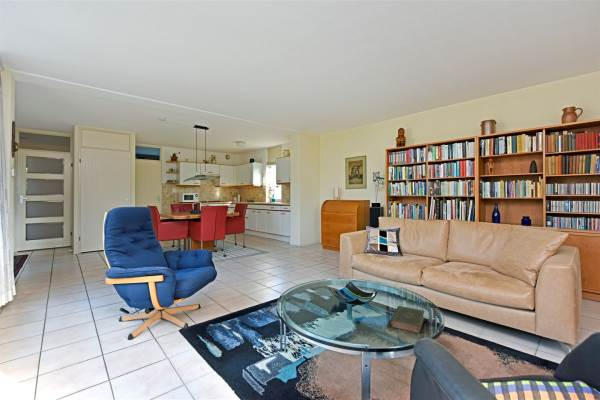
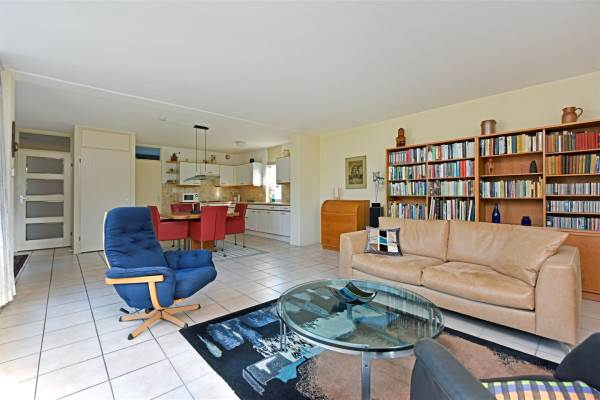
- book [388,305,426,335]
